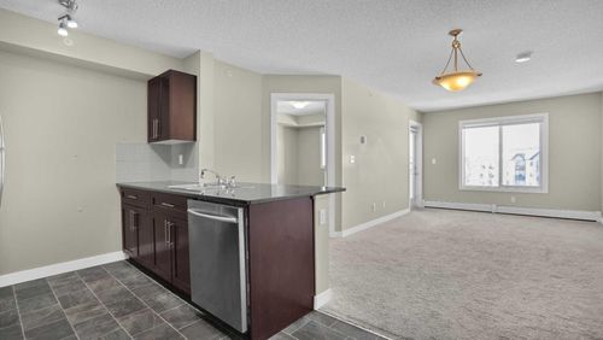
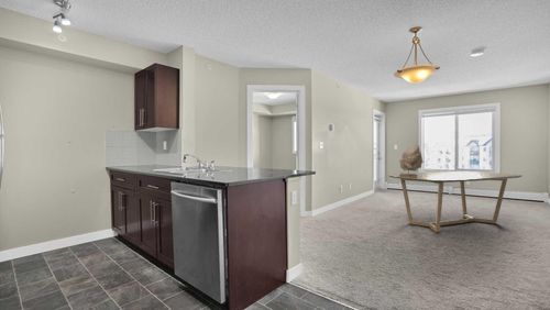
+ sculpture bust [398,144,425,177]
+ dining table [386,170,524,233]
